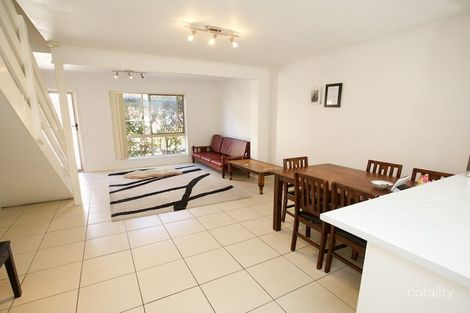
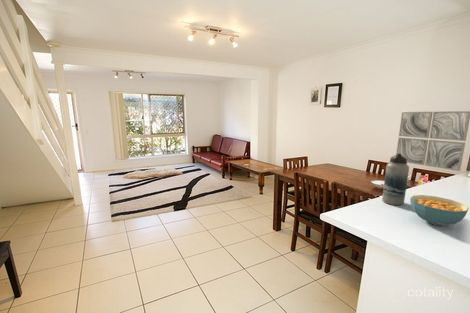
+ wall art [396,110,470,172]
+ water bottle [381,153,410,206]
+ cereal bowl [409,194,470,227]
